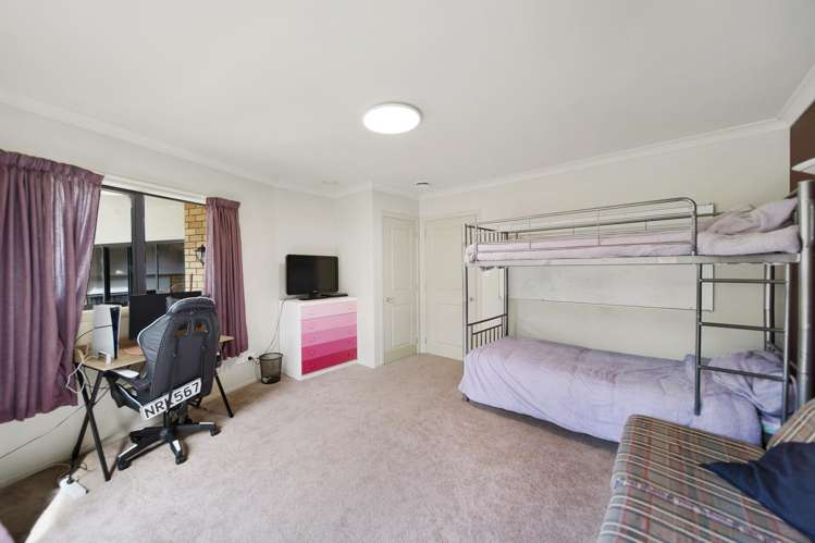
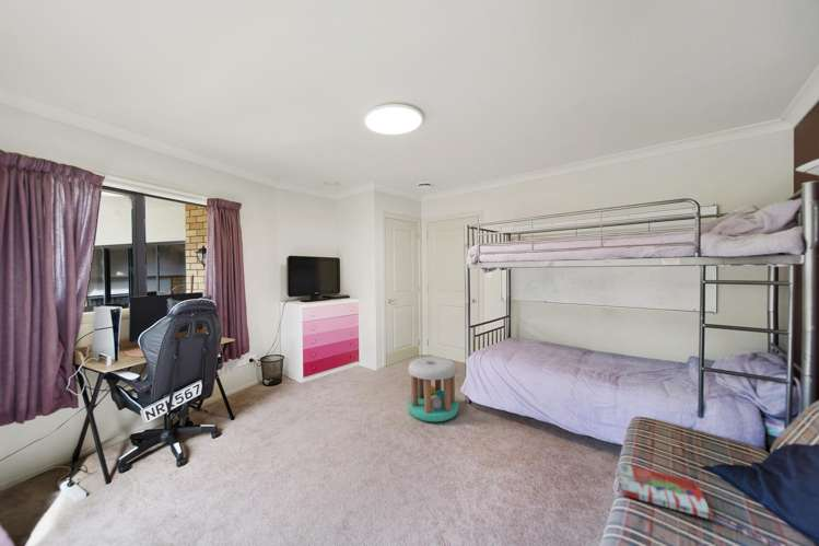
+ stool [407,356,459,422]
+ comic book [618,463,713,521]
